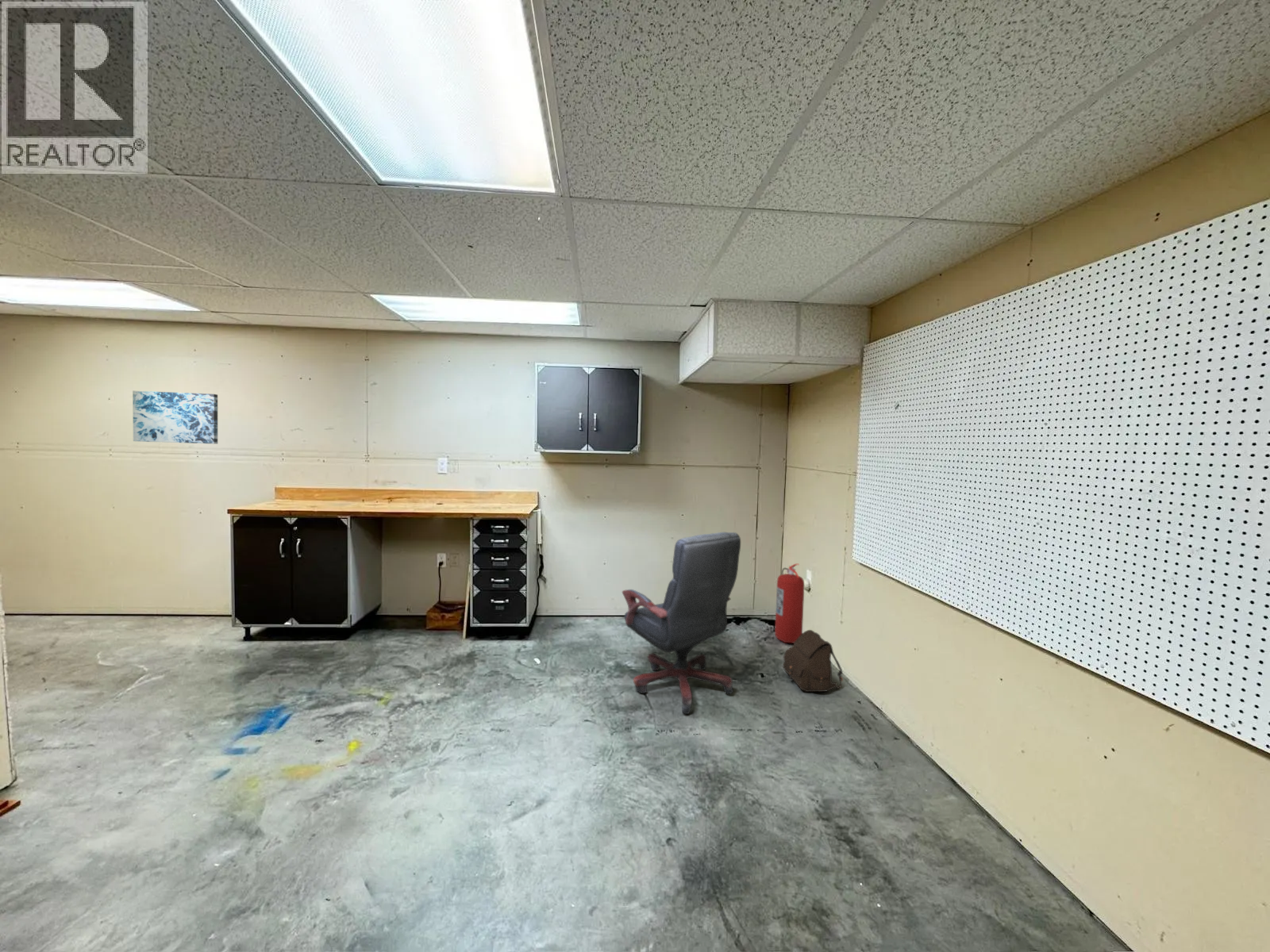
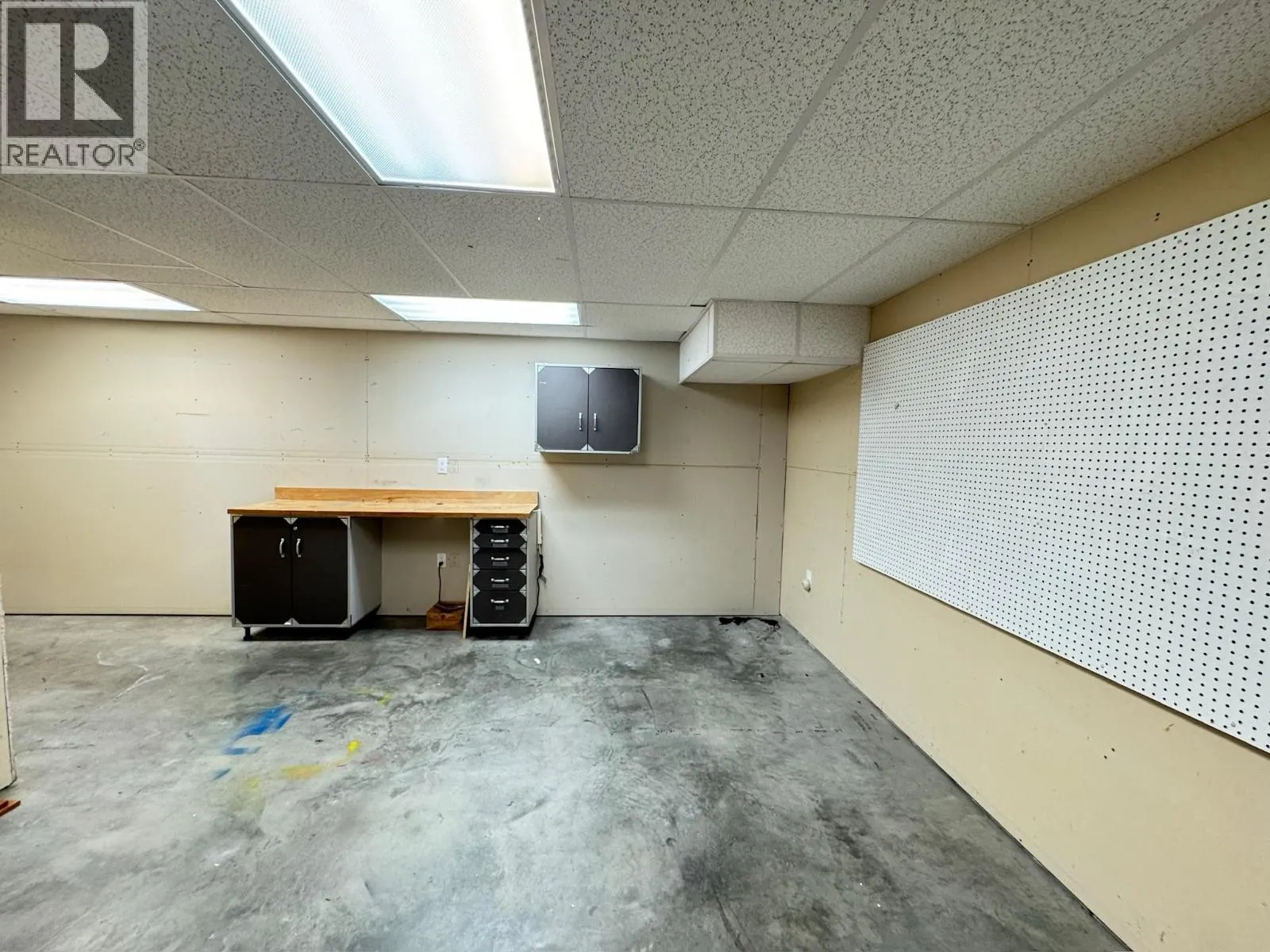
- office chair [622,532,741,715]
- wall art [132,390,218,444]
- satchel [782,629,844,693]
- fire extinguisher [774,563,805,644]
